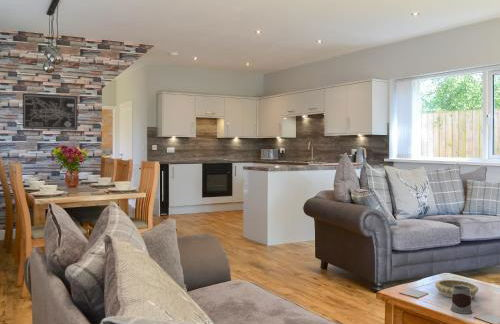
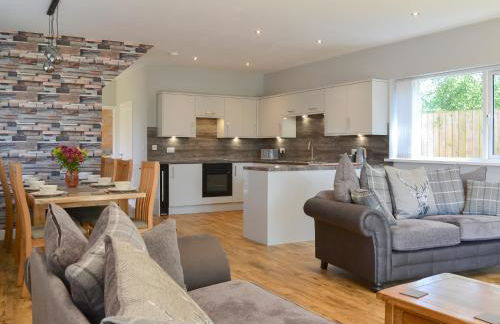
- decorative bowl [434,279,480,299]
- wall art [22,92,79,131]
- mug [450,285,473,315]
